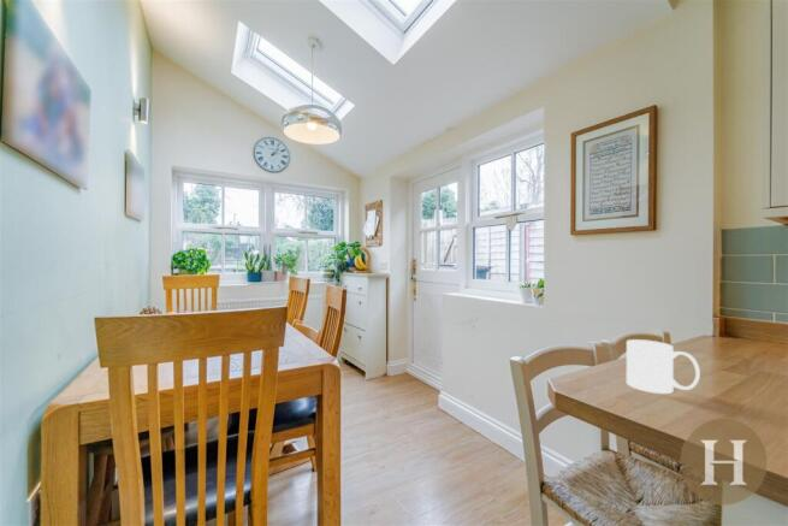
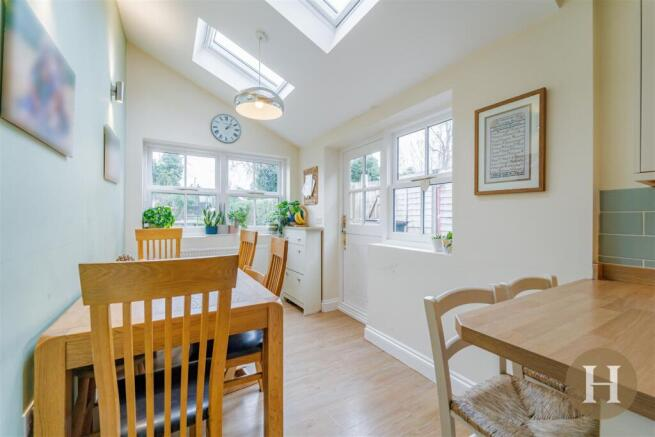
- mug [626,338,701,395]
